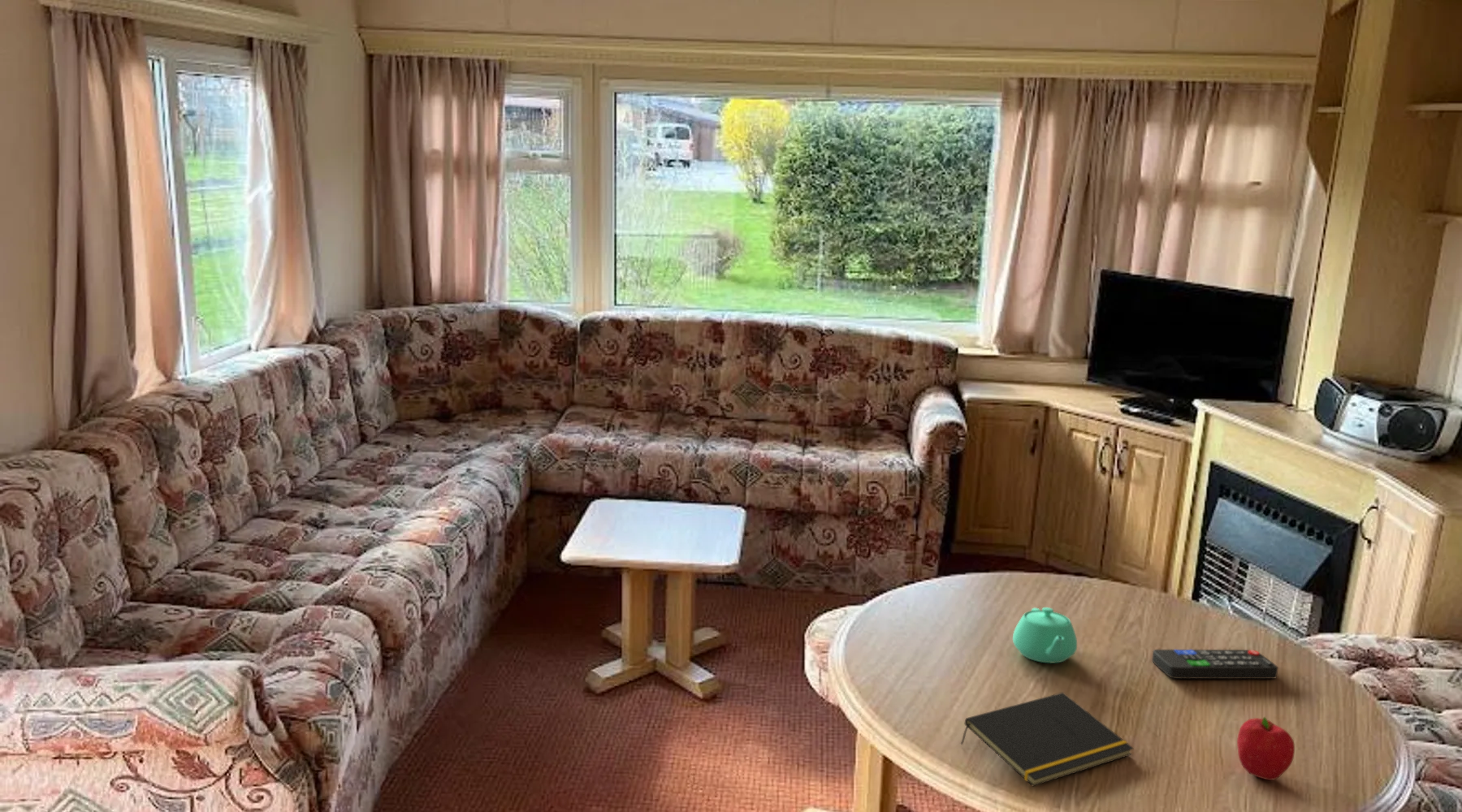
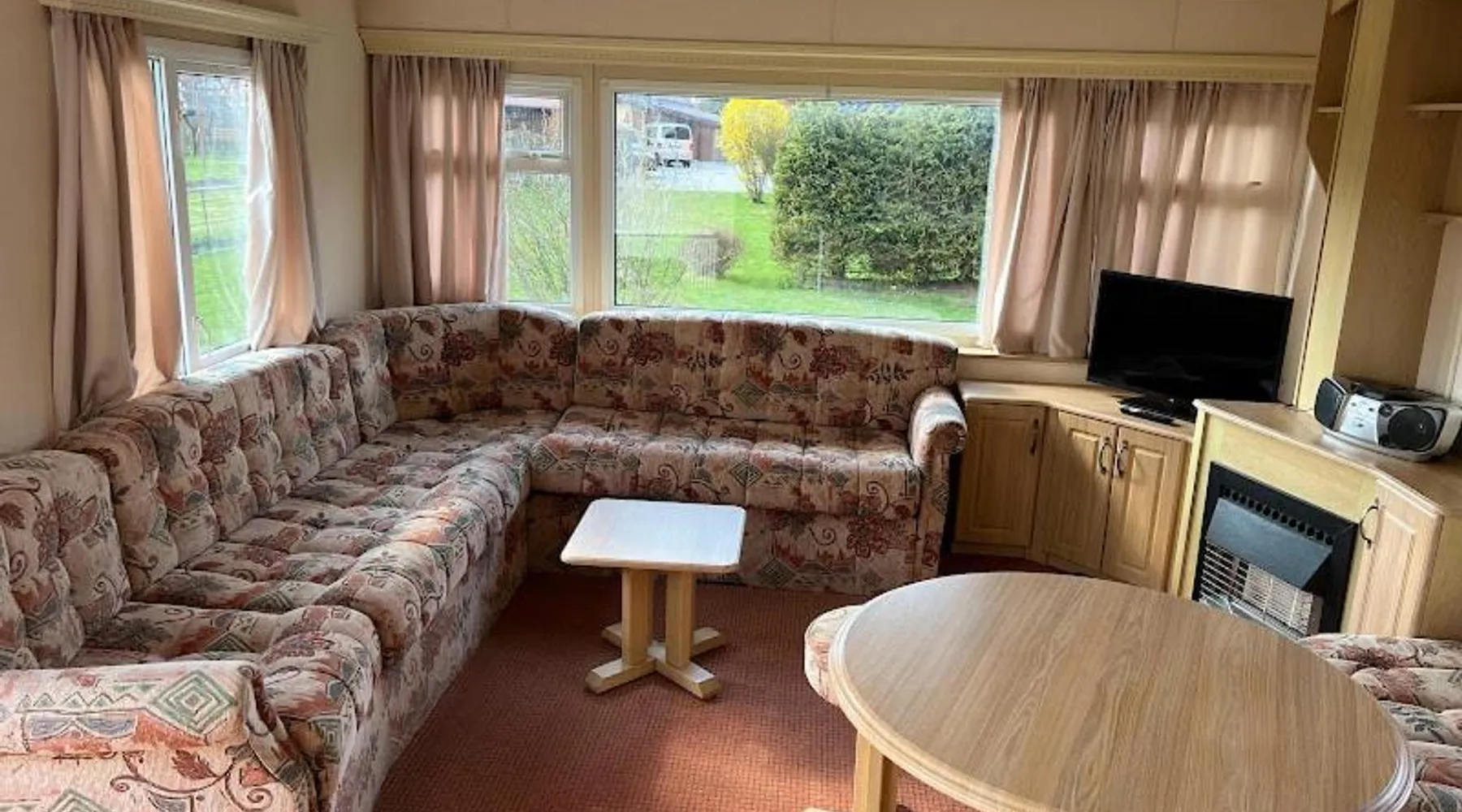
- notepad [960,692,1135,787]
- remote control [1151,649,1278,680]
- teapot [1012,607,1078,663]
- fruit [1236,716,1295,781]
